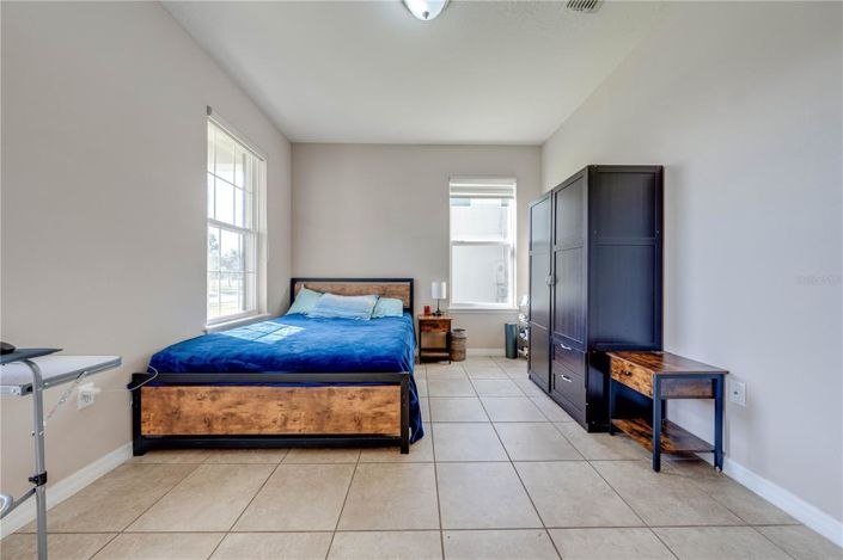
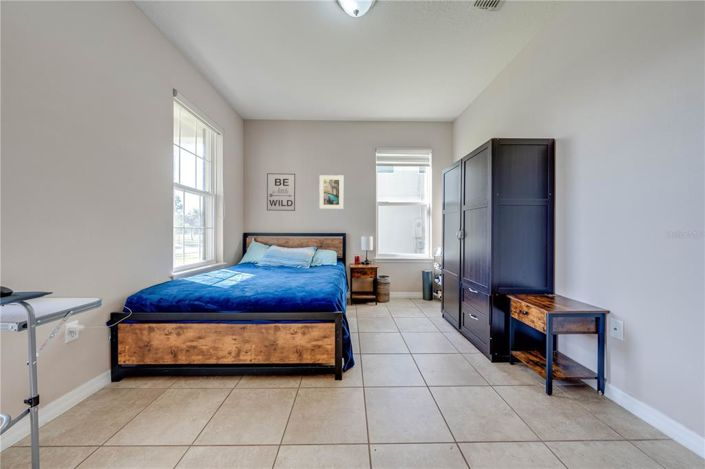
+ wall art [266,172,296,212]
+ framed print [318,174,344,210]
